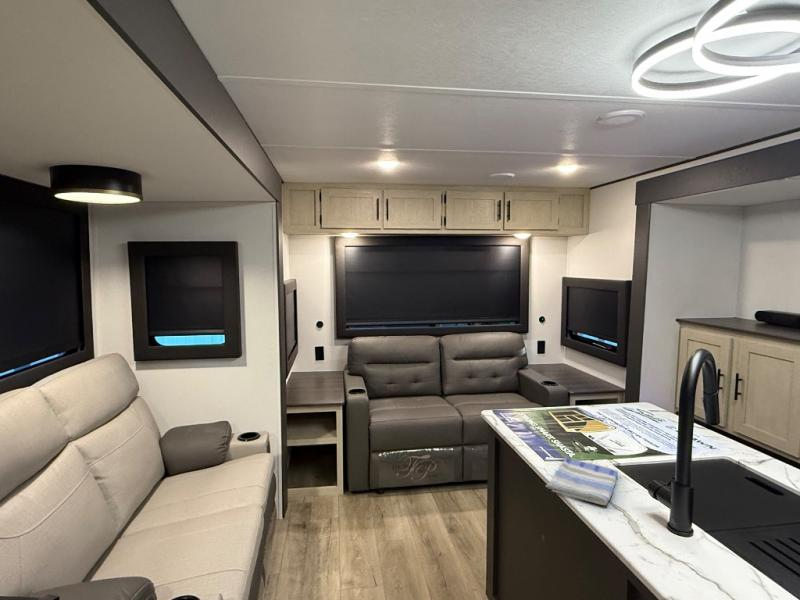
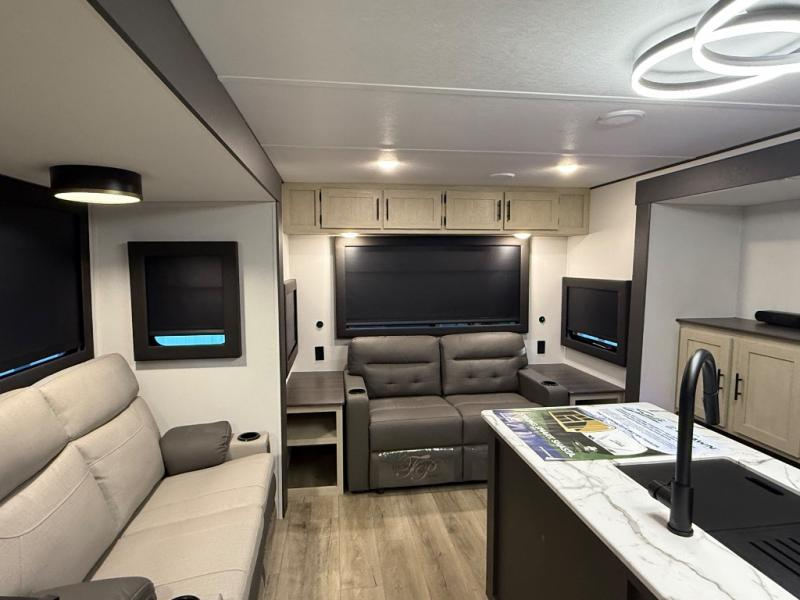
- dish towel [545,456,619,506]
